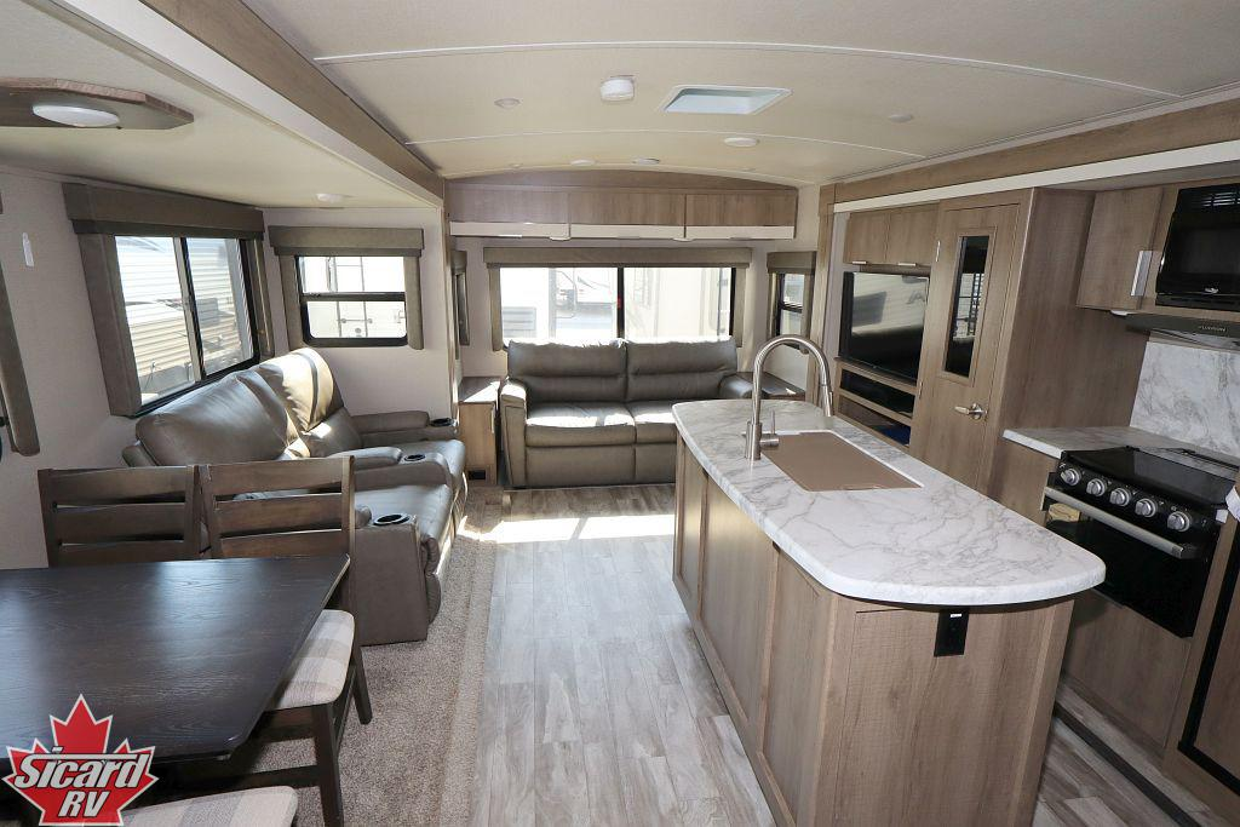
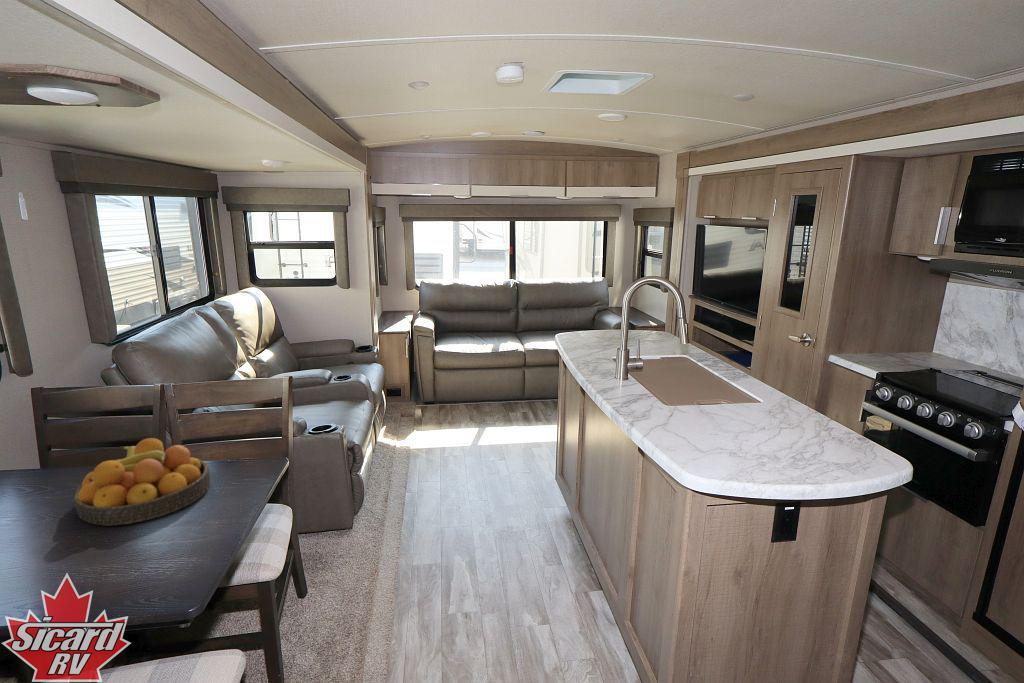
+ fruit bowl [73,437,211,527]
